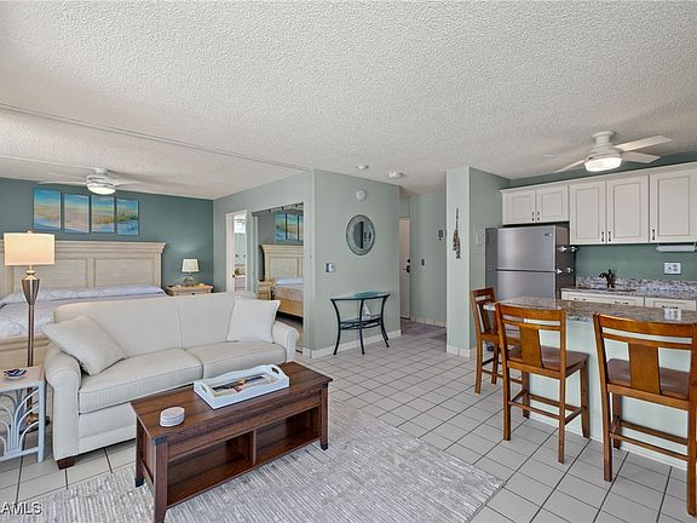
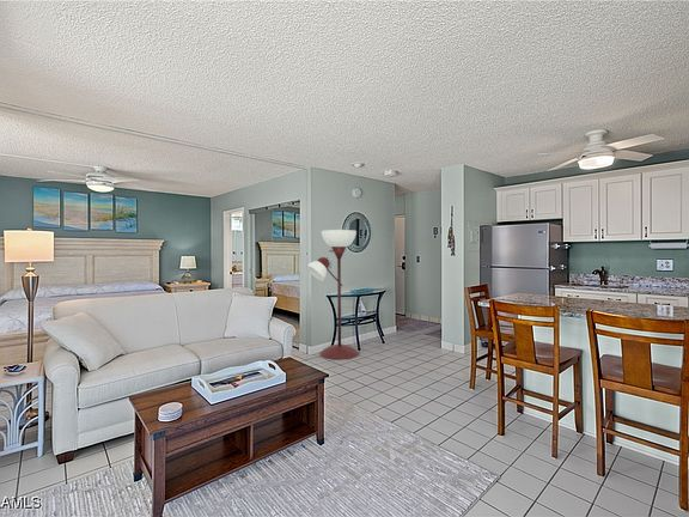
+ floor lamp [305,229,361,360]
